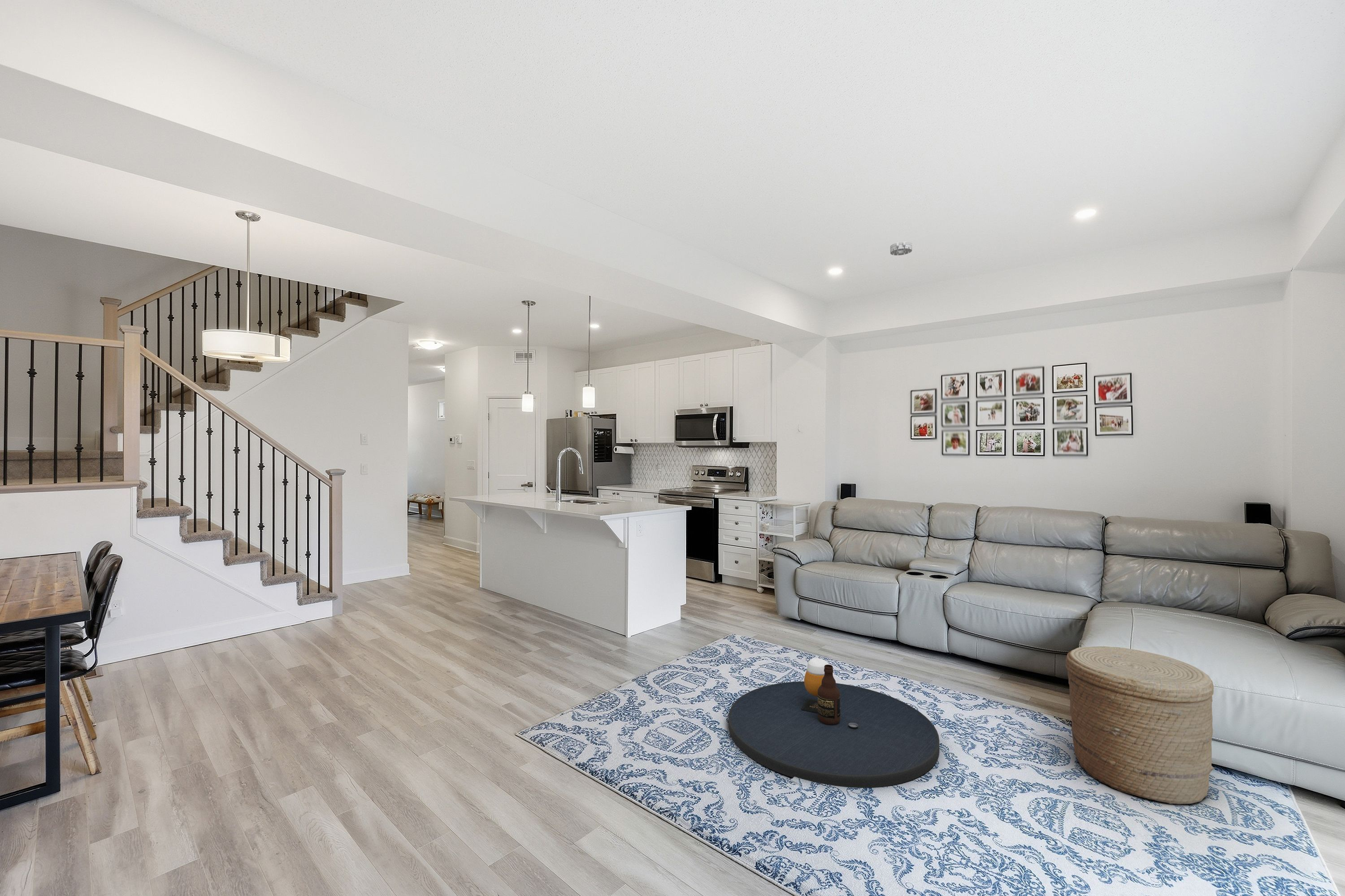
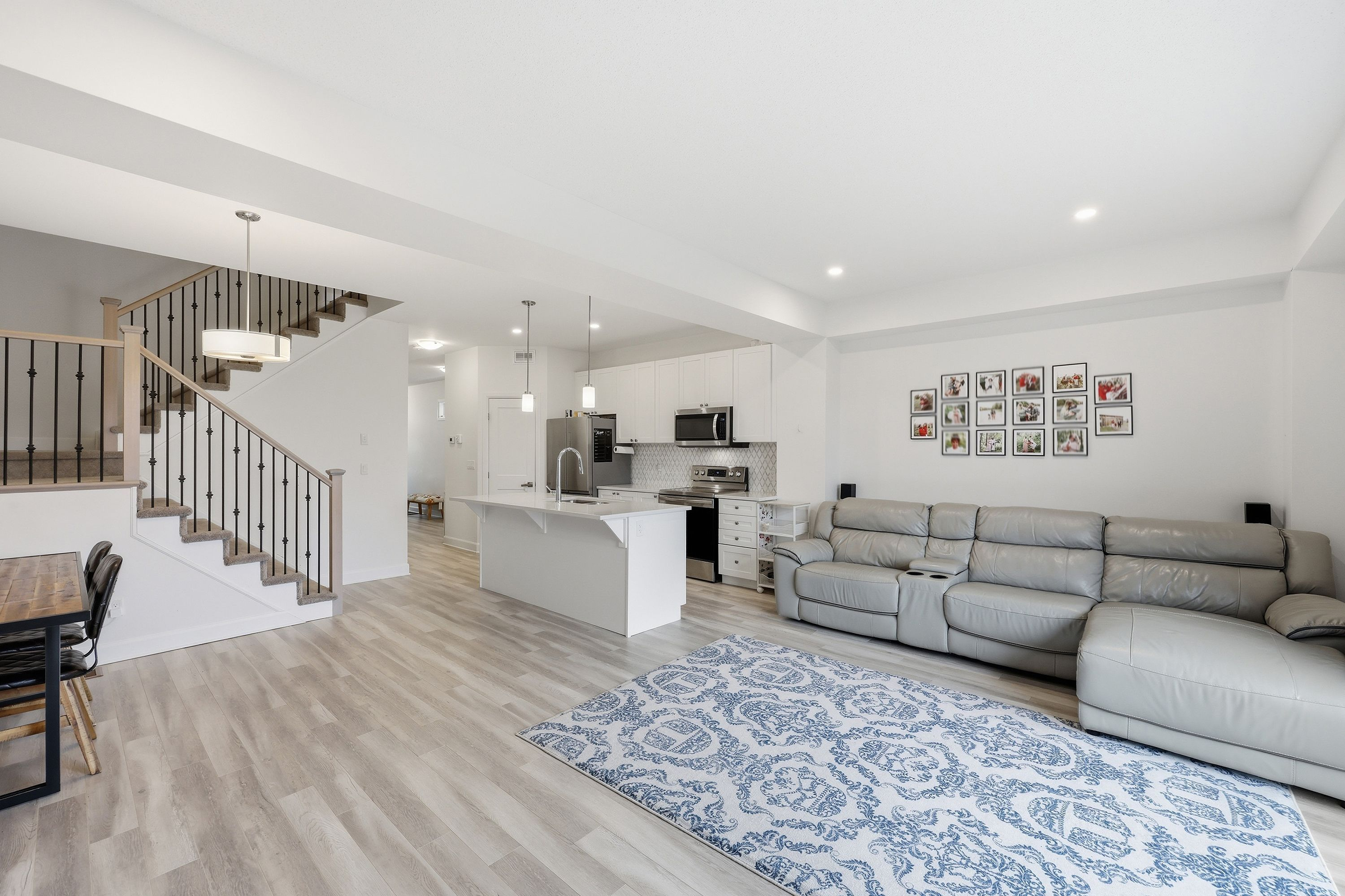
- smoke detector [890,241,912,256]
- round table [728,658,940,788]
- basket [1065,646,1214,805]
